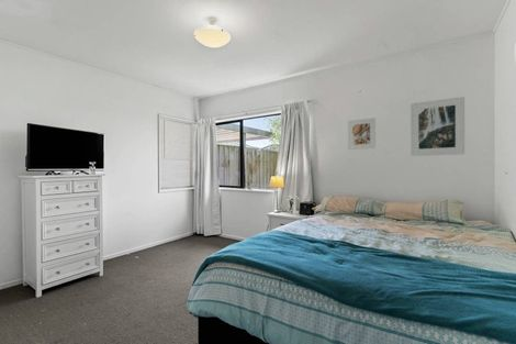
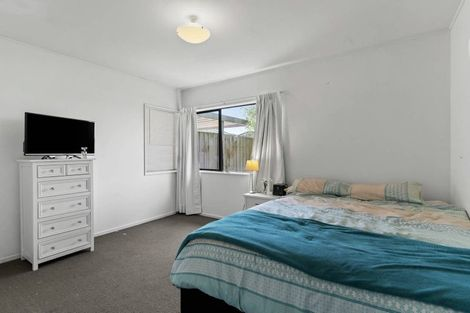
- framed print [410,96,465,157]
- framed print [347,116,377,151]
